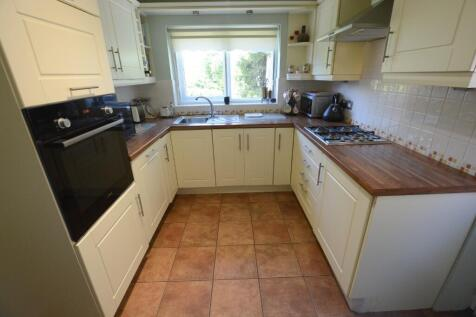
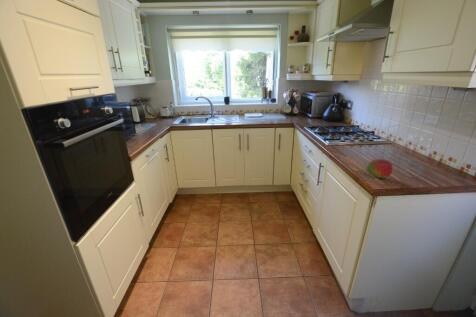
+ fruit [366,158,394,179]
